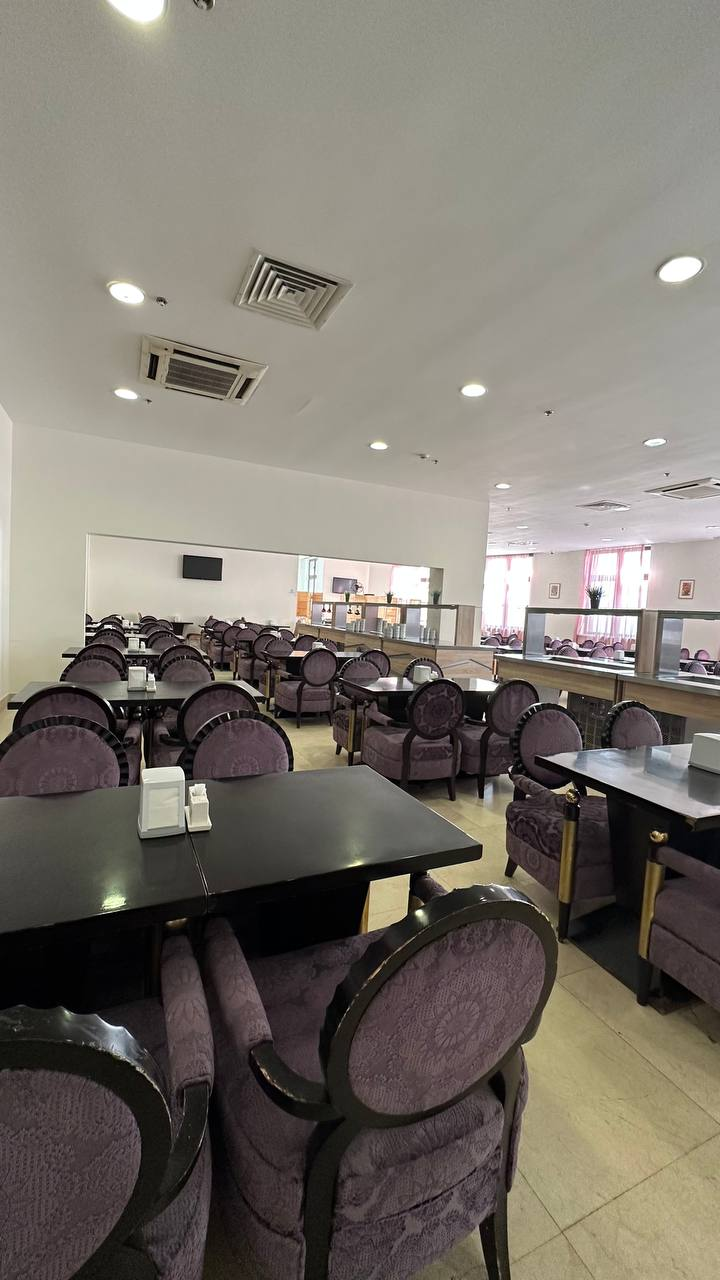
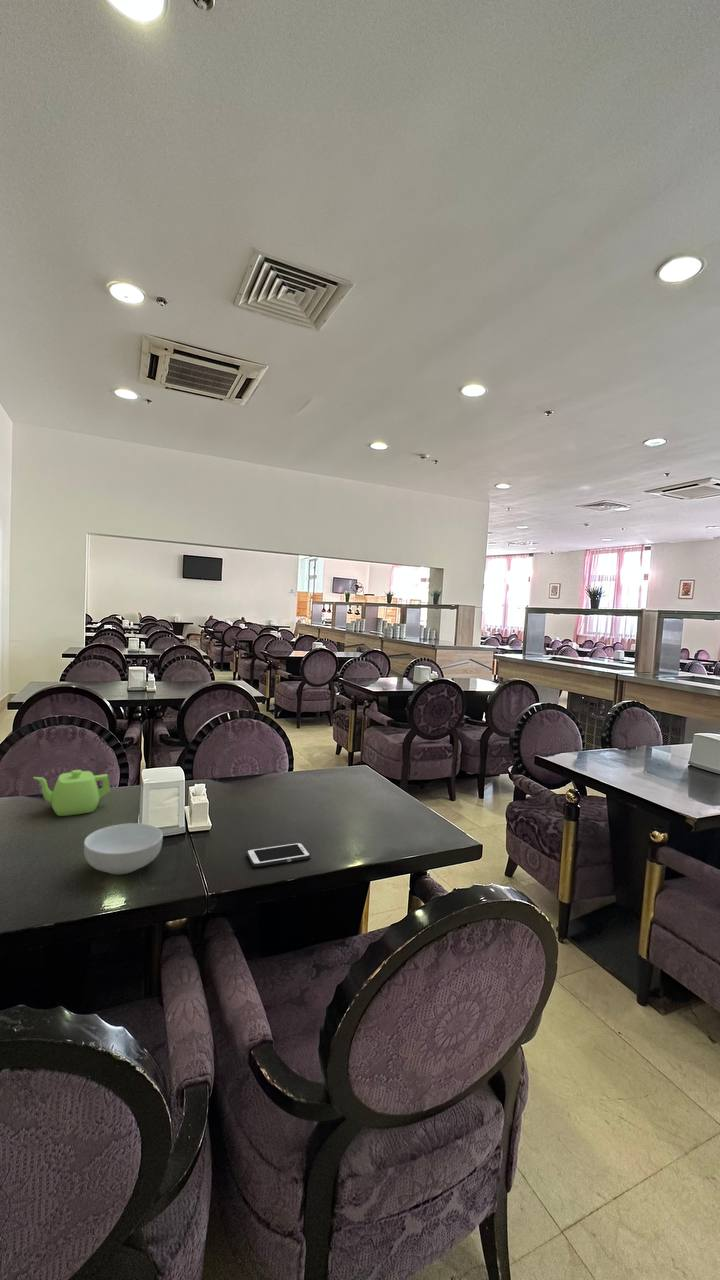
+ teapot [32,769,112,817]
+ cell phone [246,842,312,868]
+ cereal bowl [83,822,164,875]
